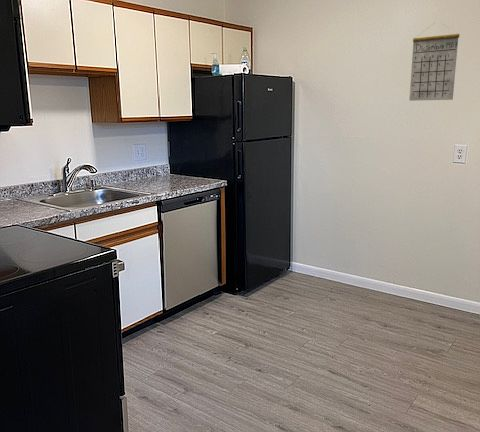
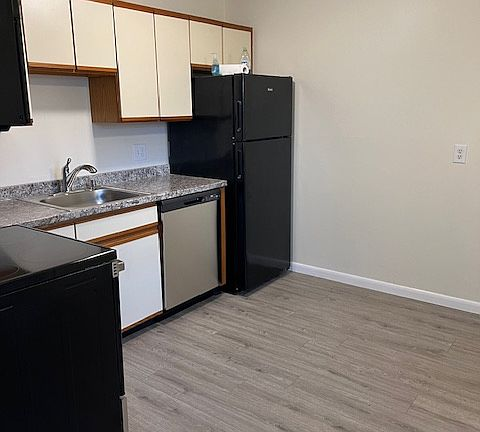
- calendar [408,23,460,102]
